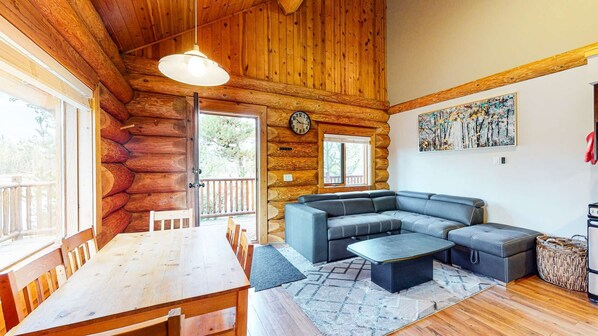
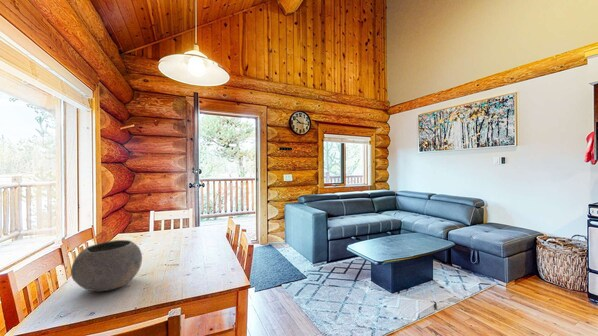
+ bowl [70,239,143,292]
